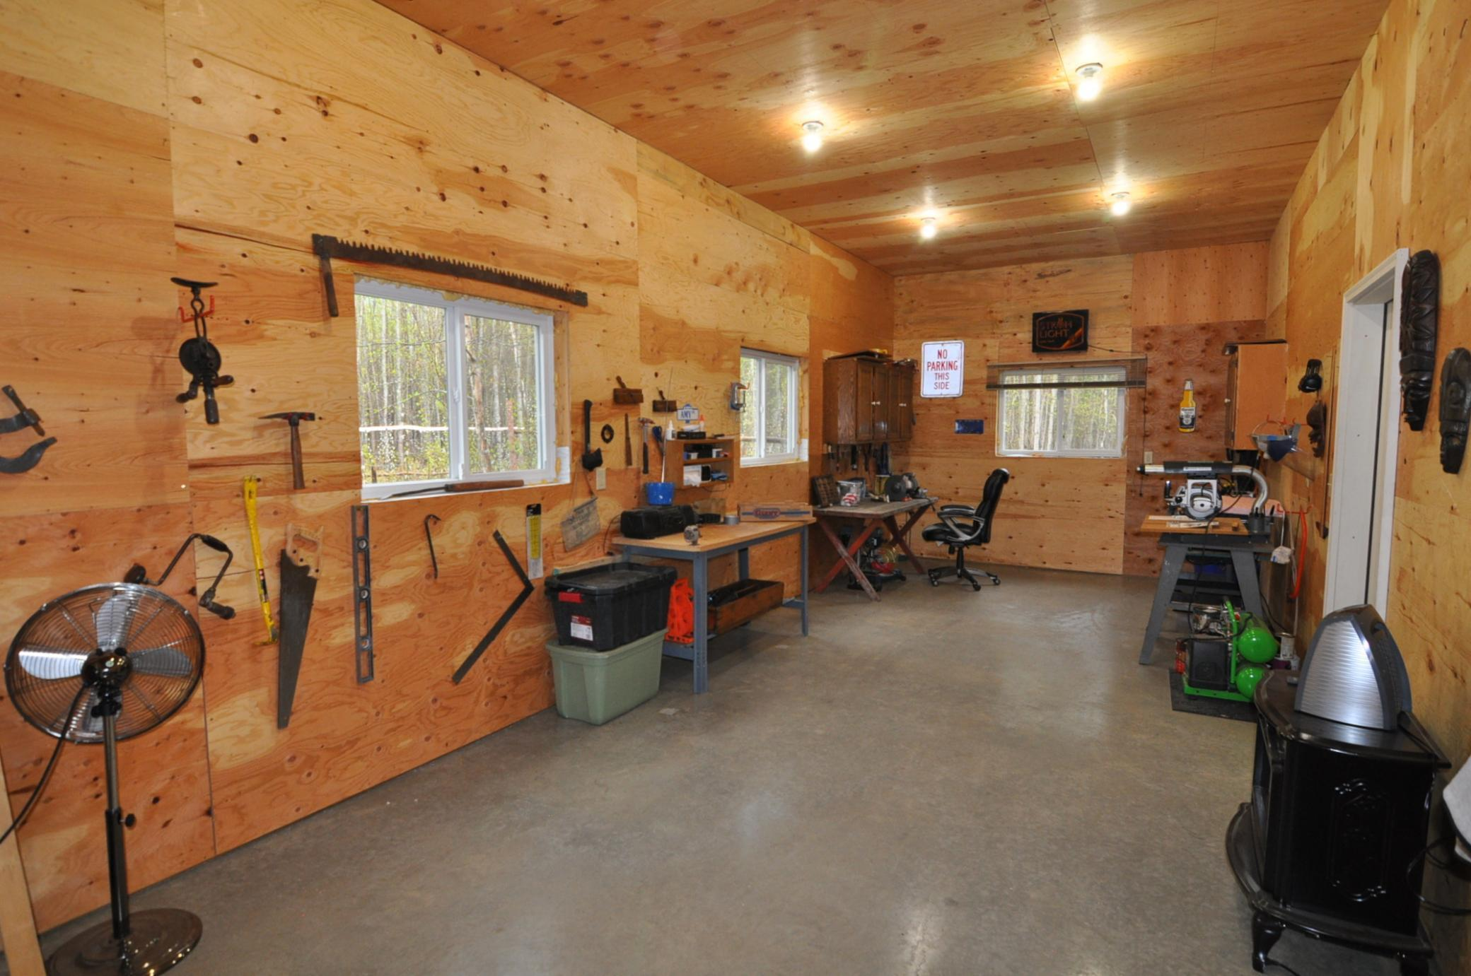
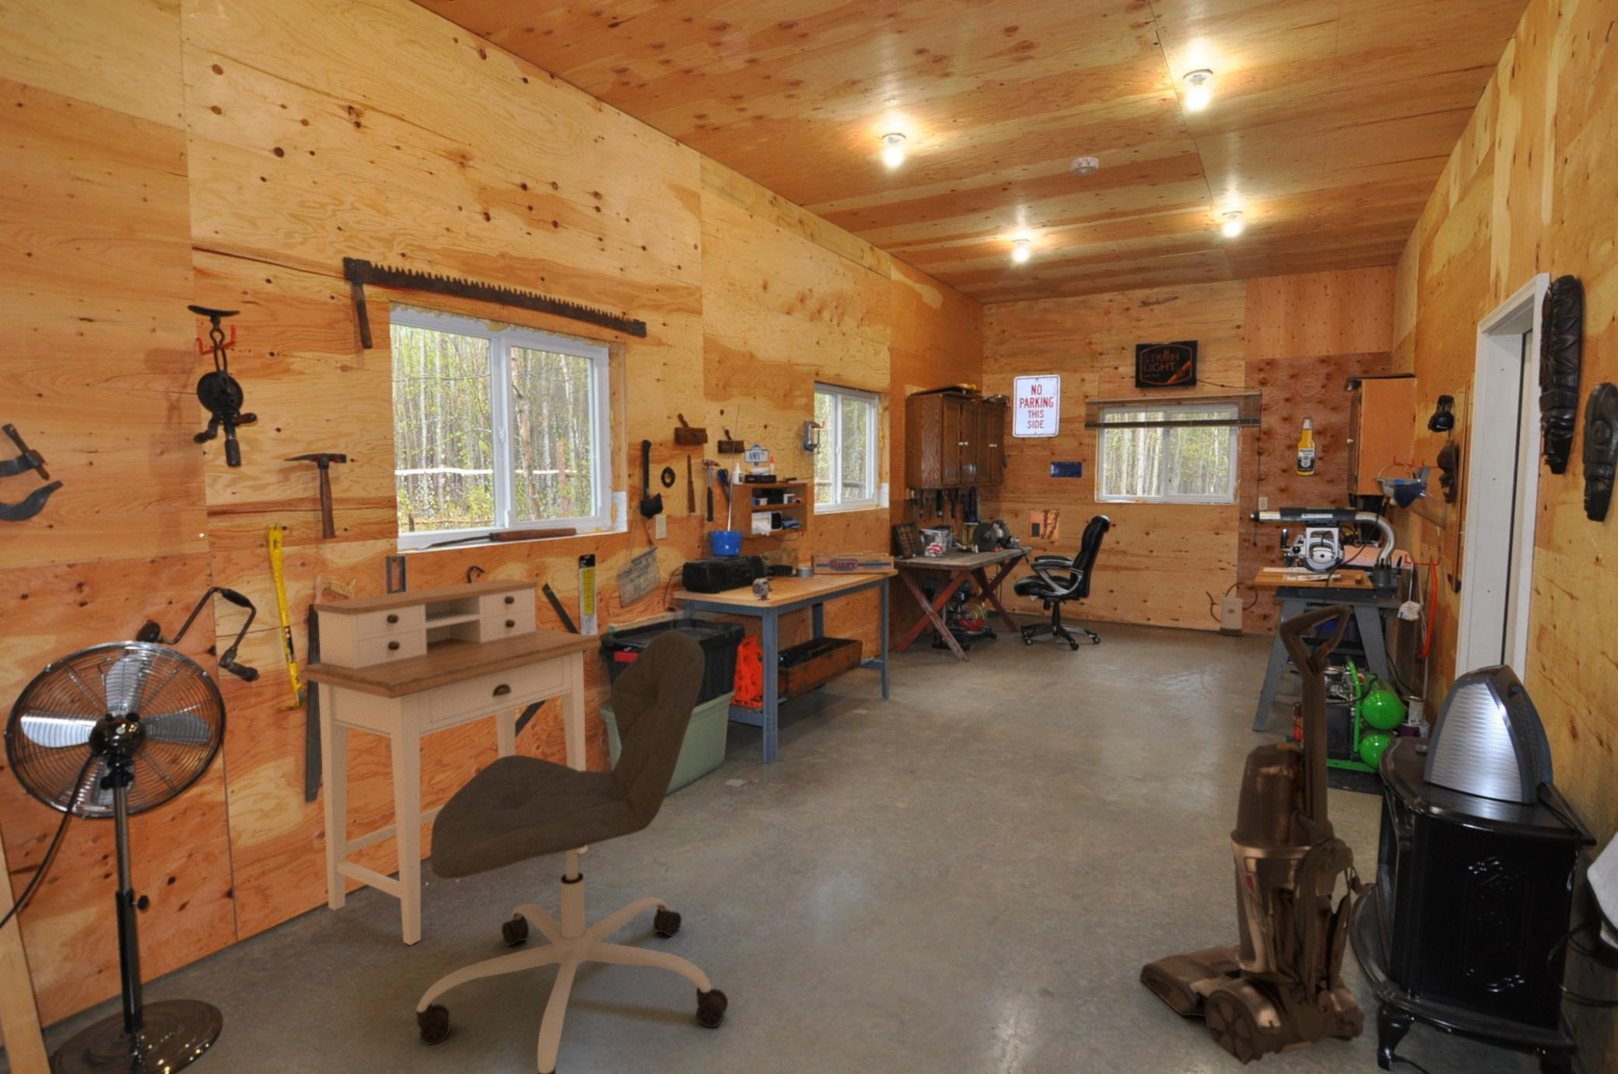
+ vacuum cleaner [1140,603,1369,1067]
+ smoke detector [1069,156,1099,176]
+ desk [298,578,602,947]
+ office chair [416,629,729,1074]
+ wall art [1027,507,1063,542]
+ watering can [1205,581,1258,636]
